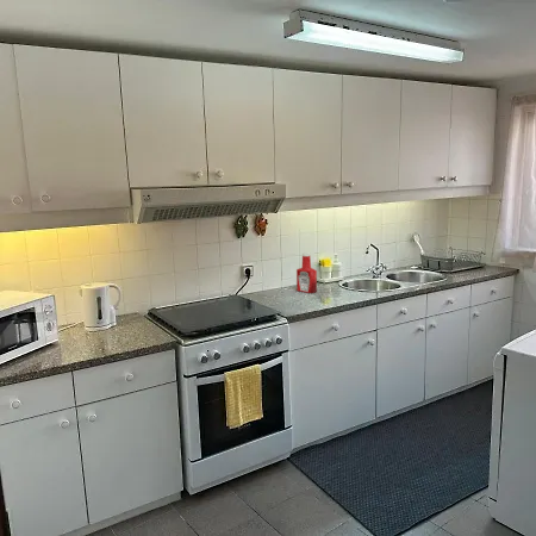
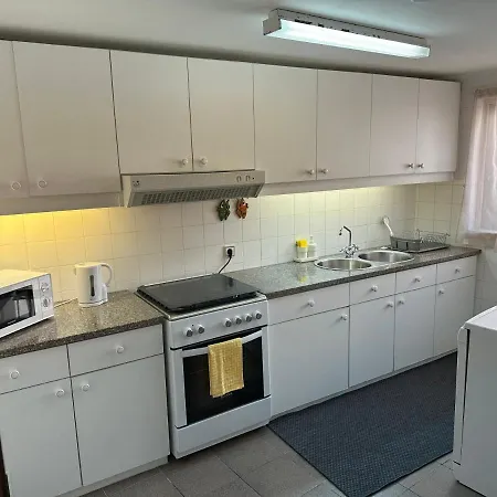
- soap bottle [295,251,318,294]
